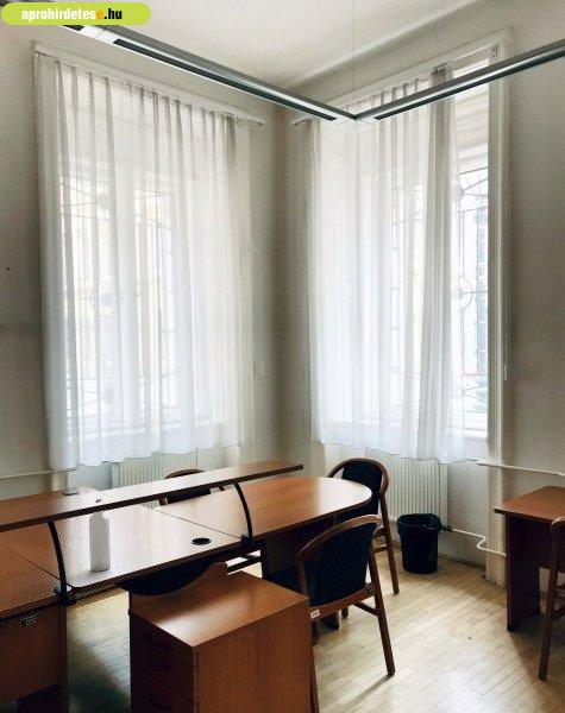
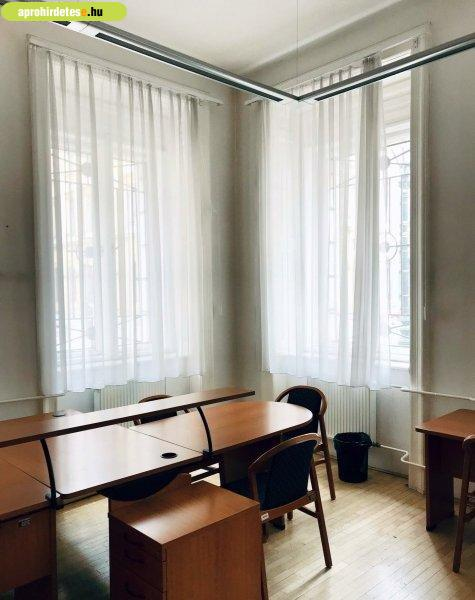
- water bottle [88,498,112,573]
